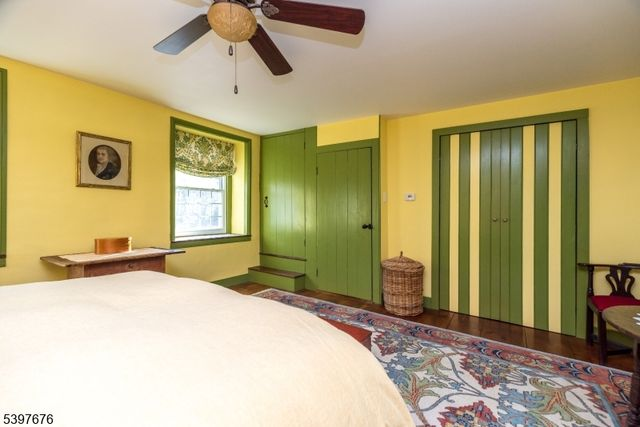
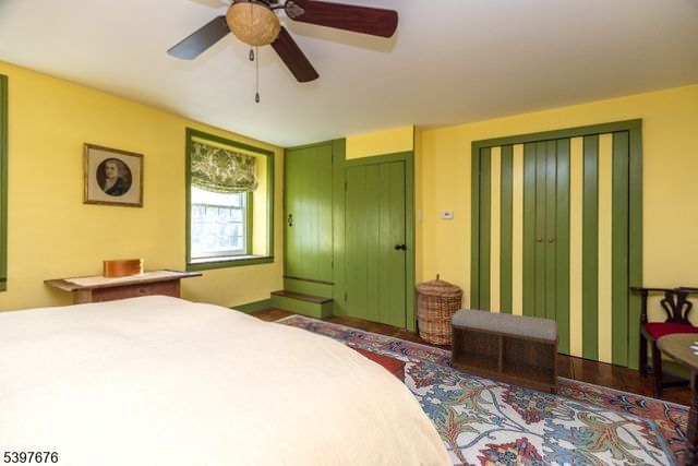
+ bench [448,308,561,394]
